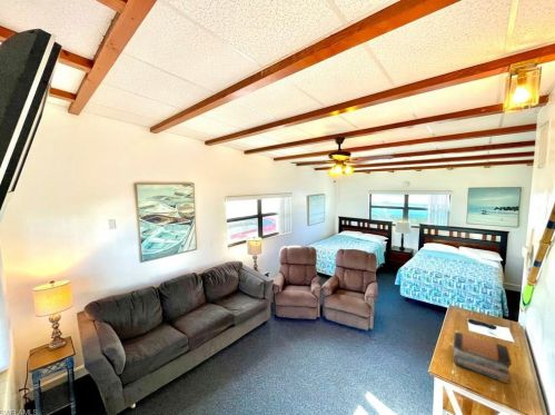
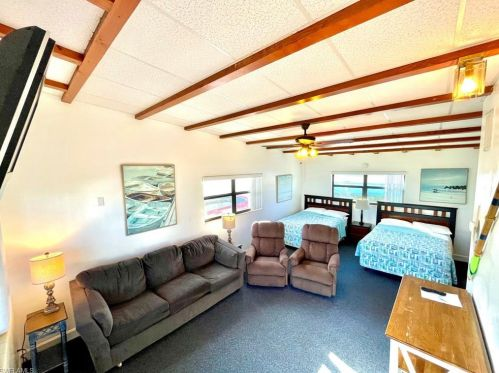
- book stack [452,330,513,385]
